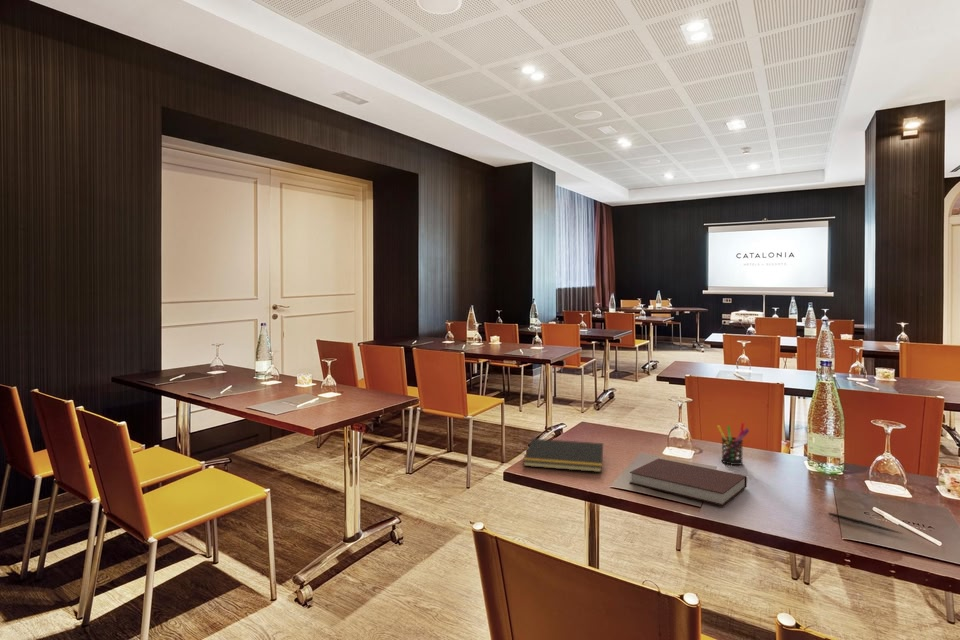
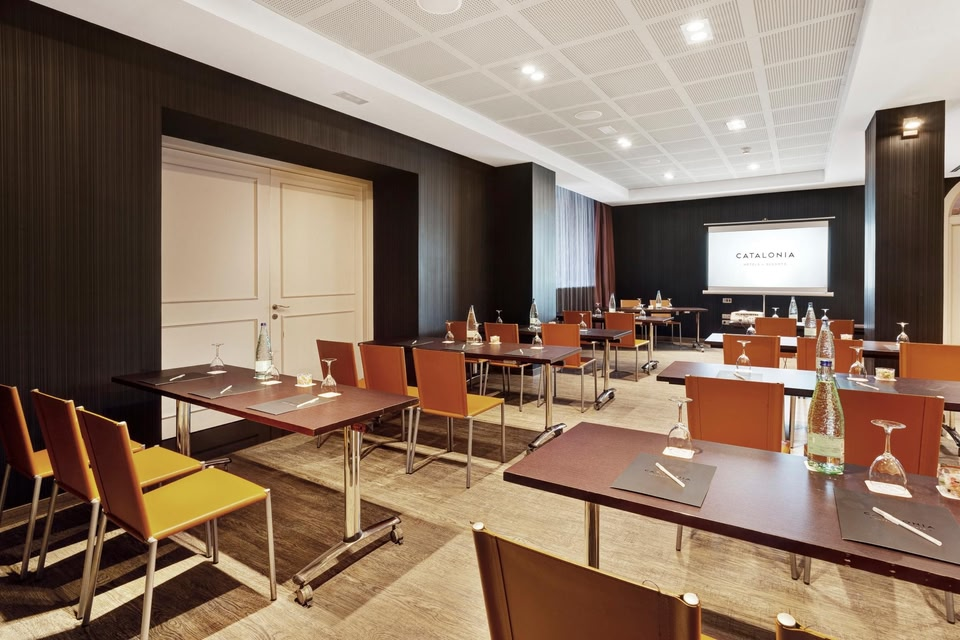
- notepad [522,438,604,473]
- pen holder [716,421,750,466]
- pen [828,511,904,535]
- notebook [629,458,748,507]
